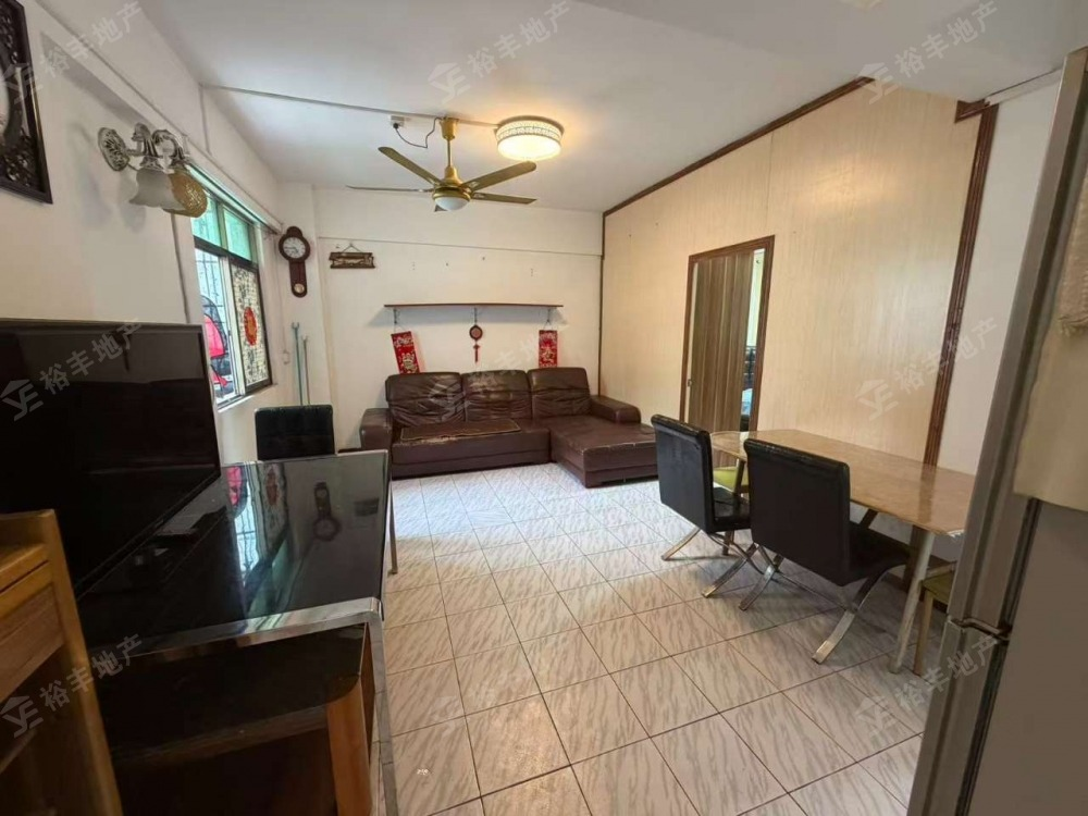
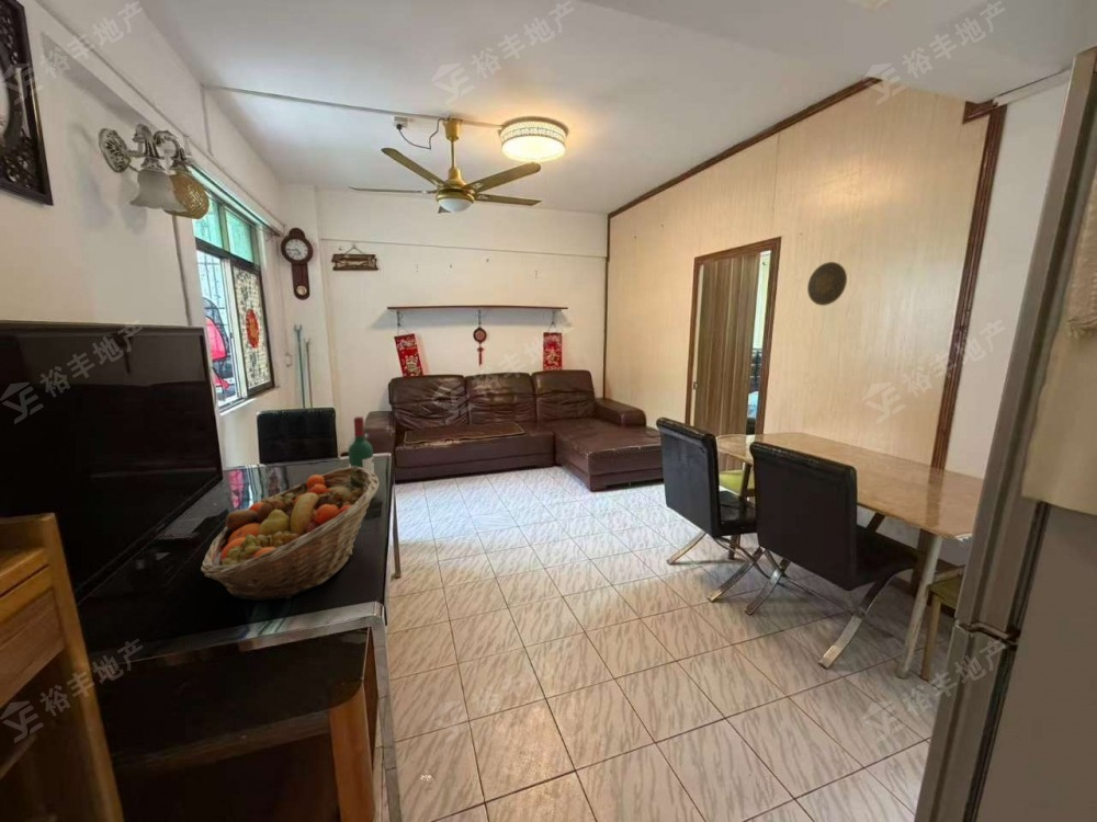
+ fruit basket [200,466,381,602]
+ decorative plate [806,261,848,307]
+ wine bottle [348,415,376,501]
